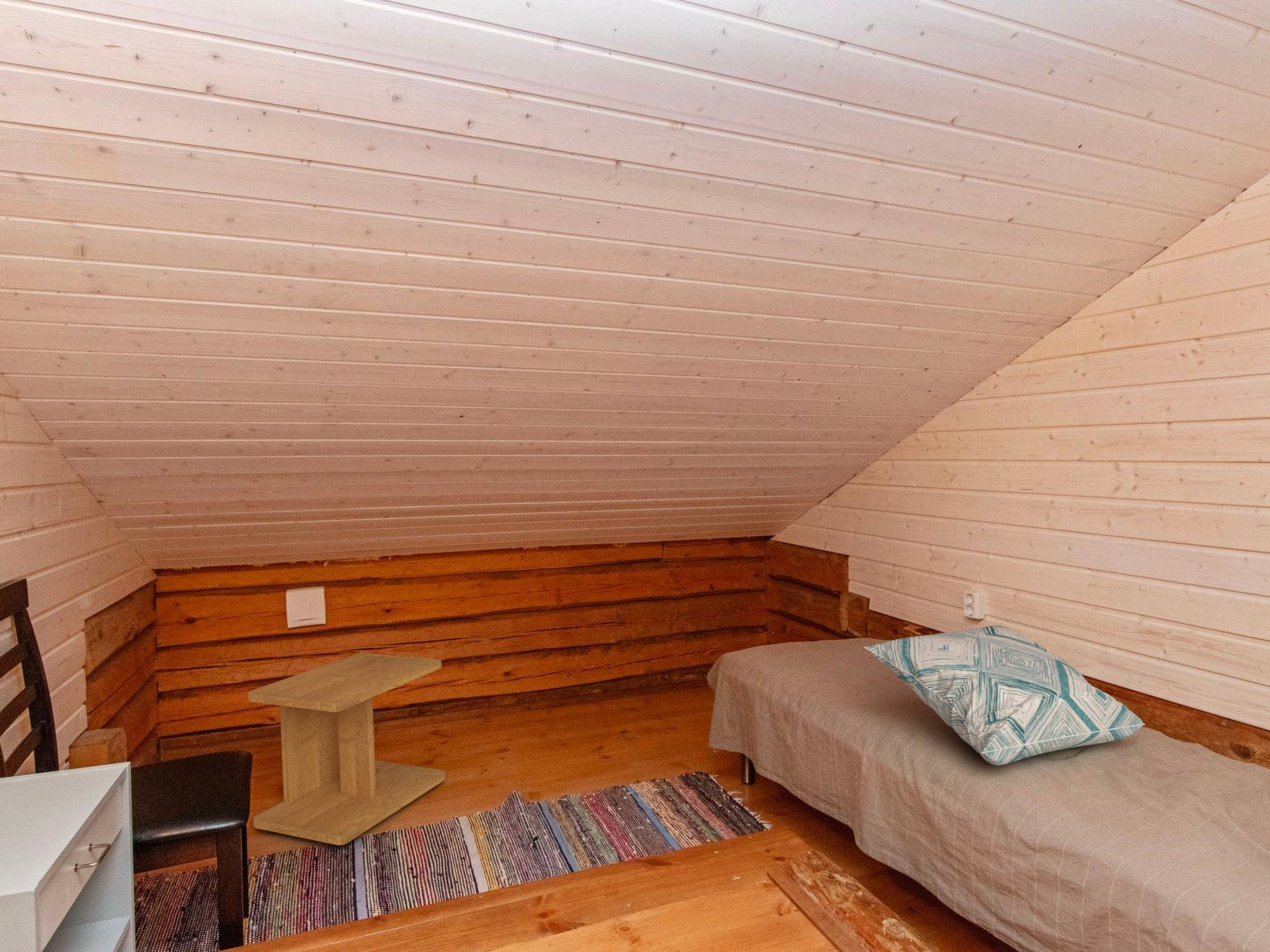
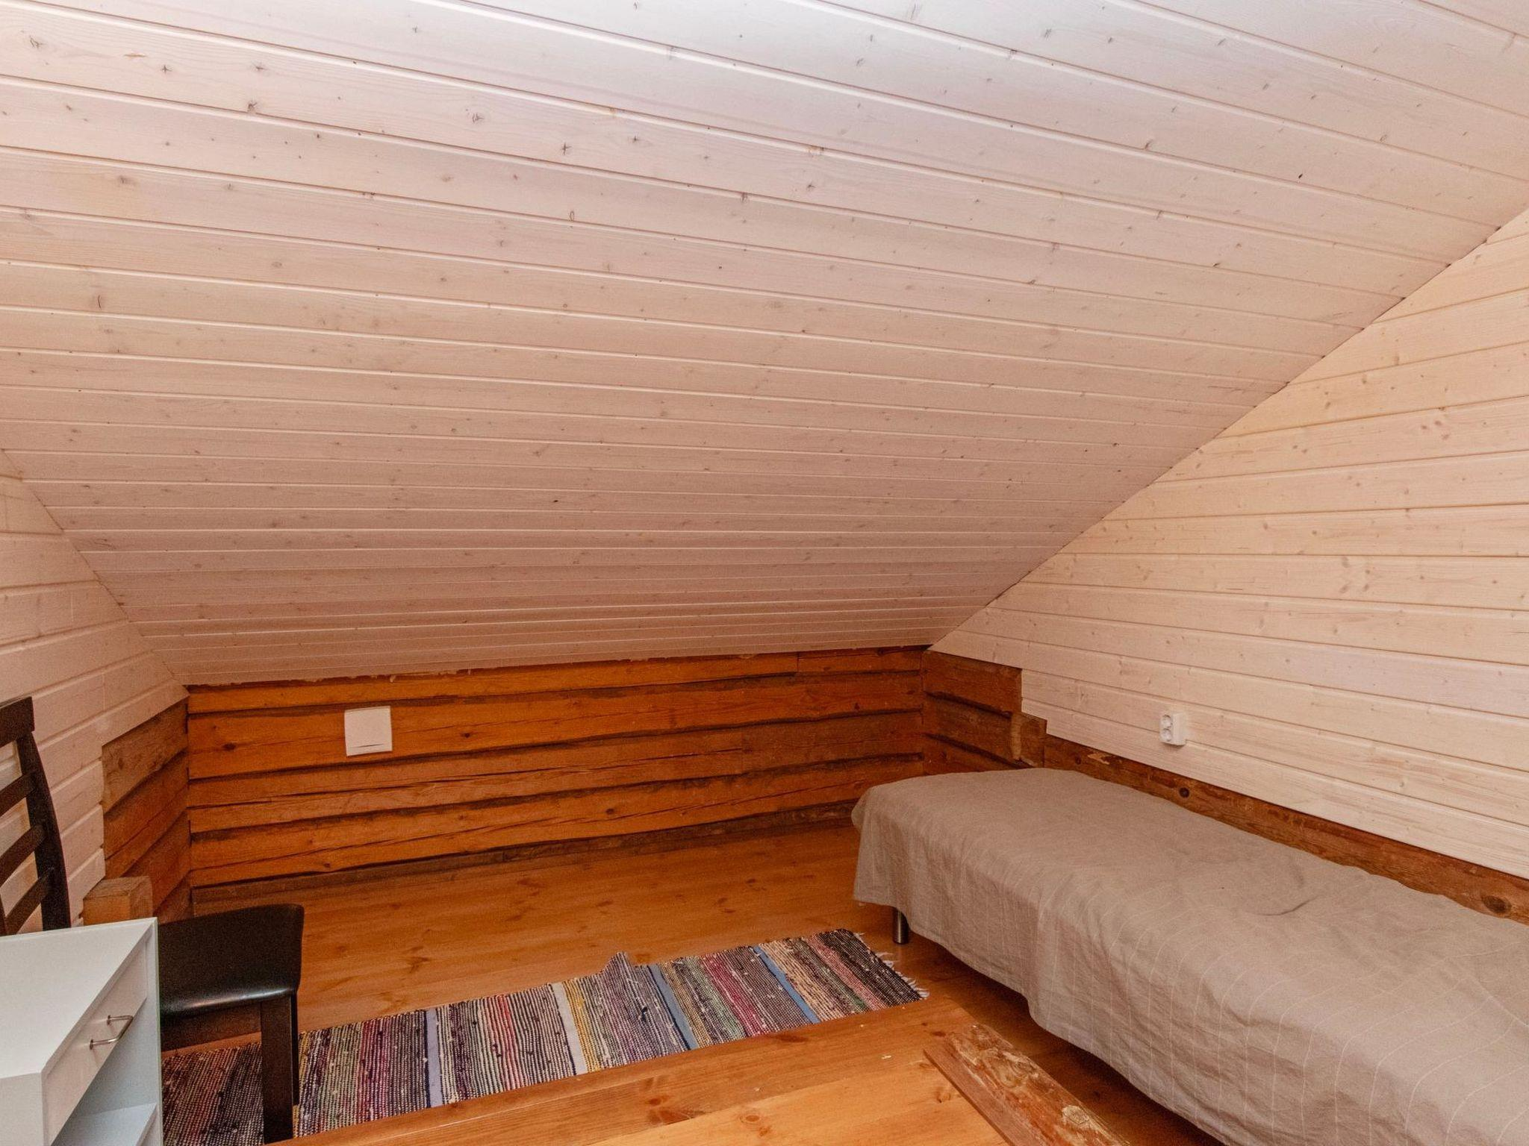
- side table [247,653,446,846]
- decorative pillow [863,625,1145,766]
